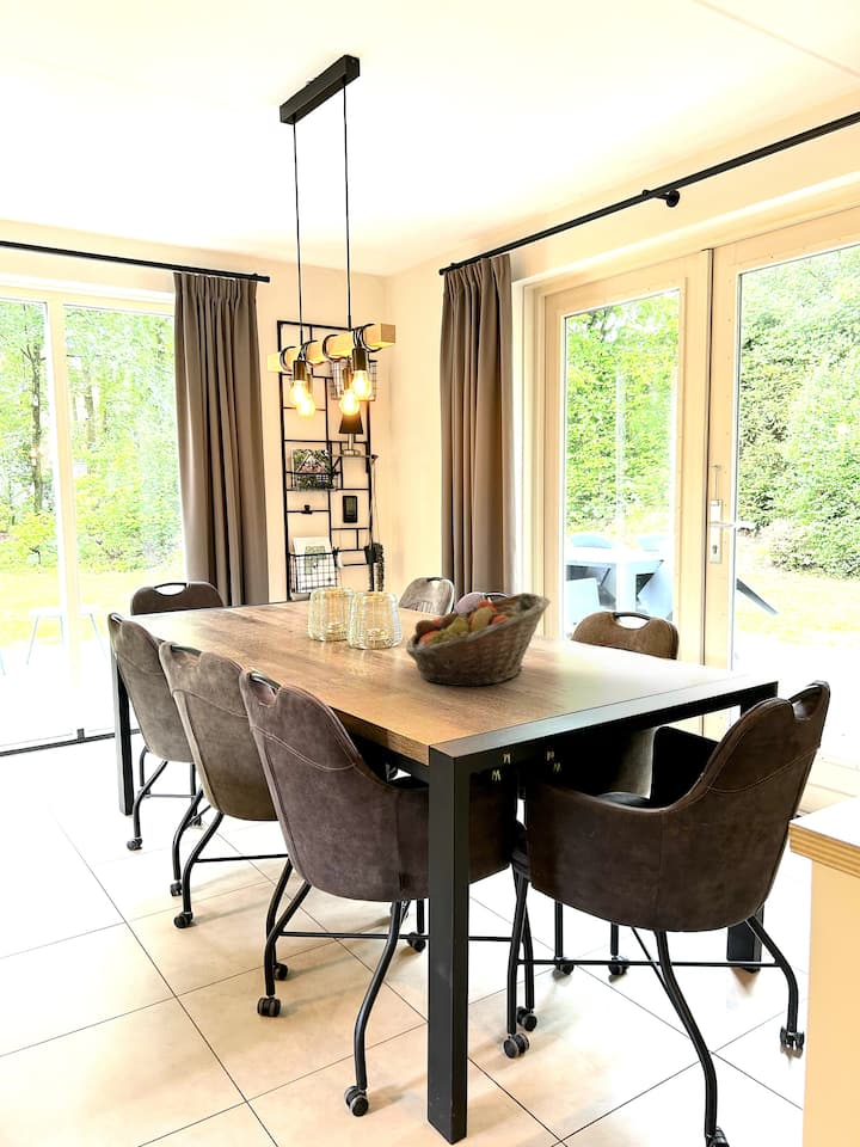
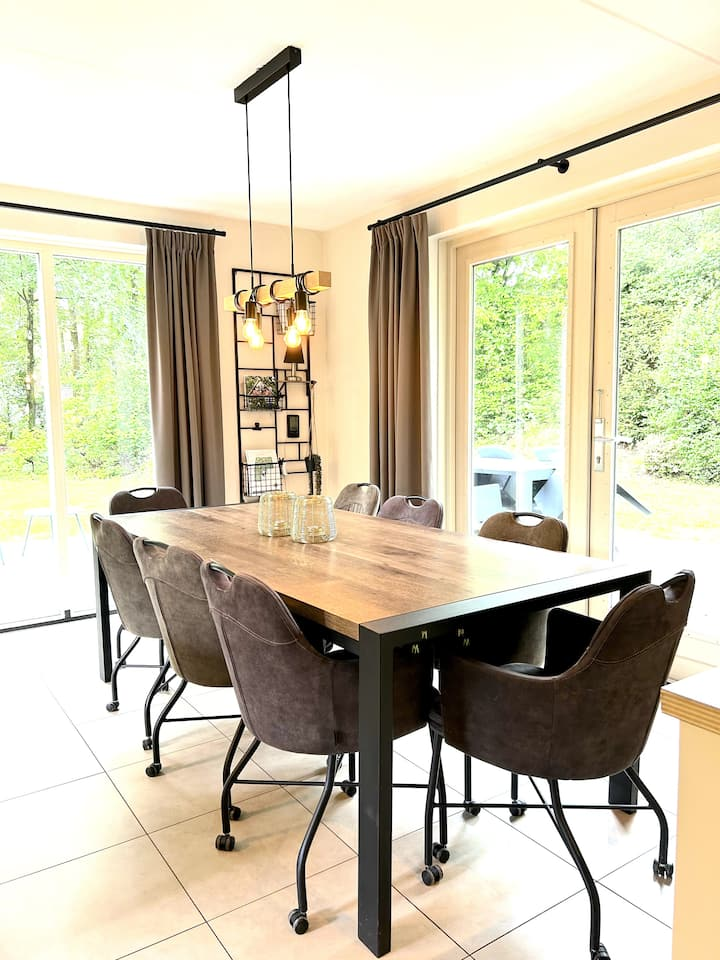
- fruit basket [405,591,552,688]
